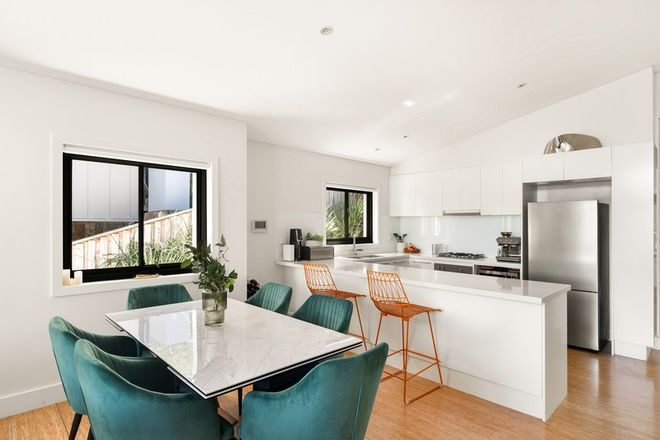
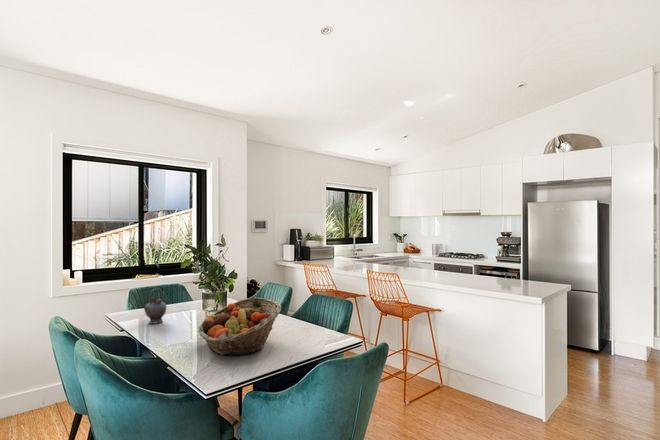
+ teapot [140,287,168,325]
+ fruit basket [197,296,282,356]
